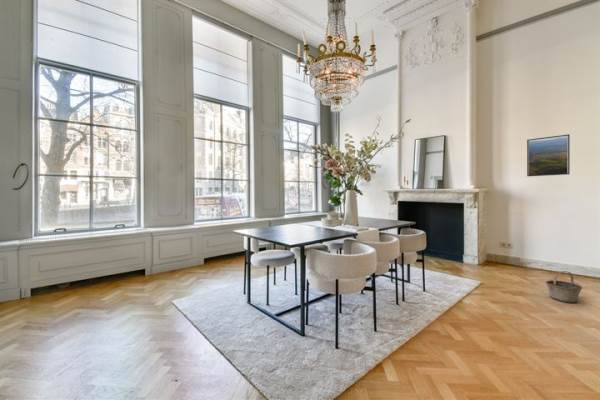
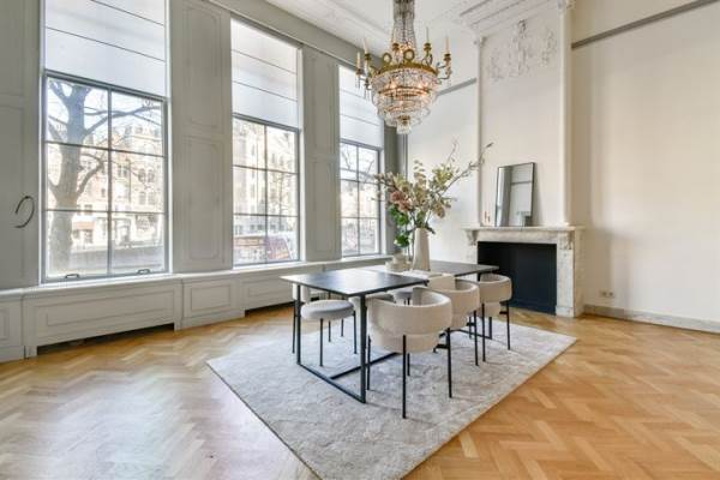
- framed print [526,133,571,177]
- basket [545,270,583,304]
